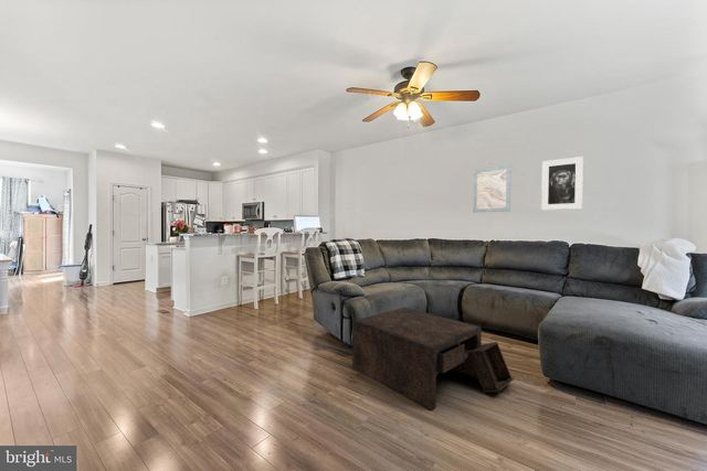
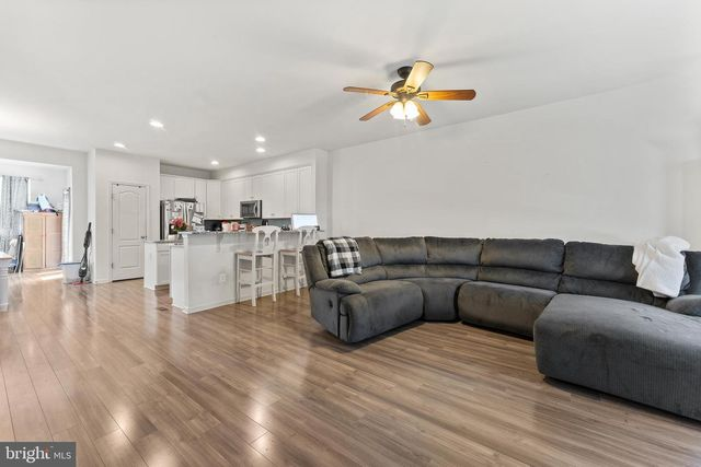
- coffee table [351,307,515,411]
- wall art [472,164,513,214]
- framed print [540,156,584,211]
